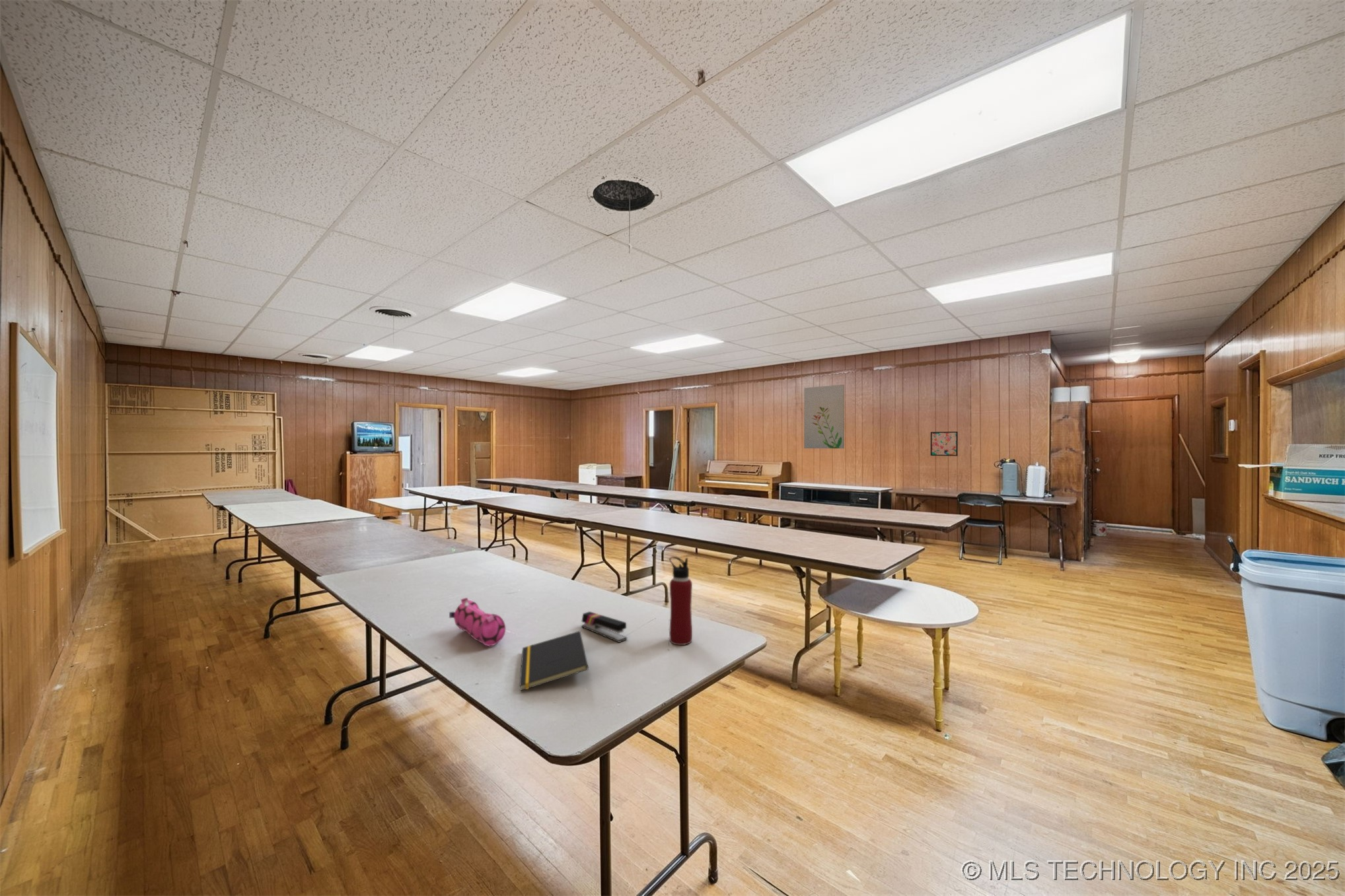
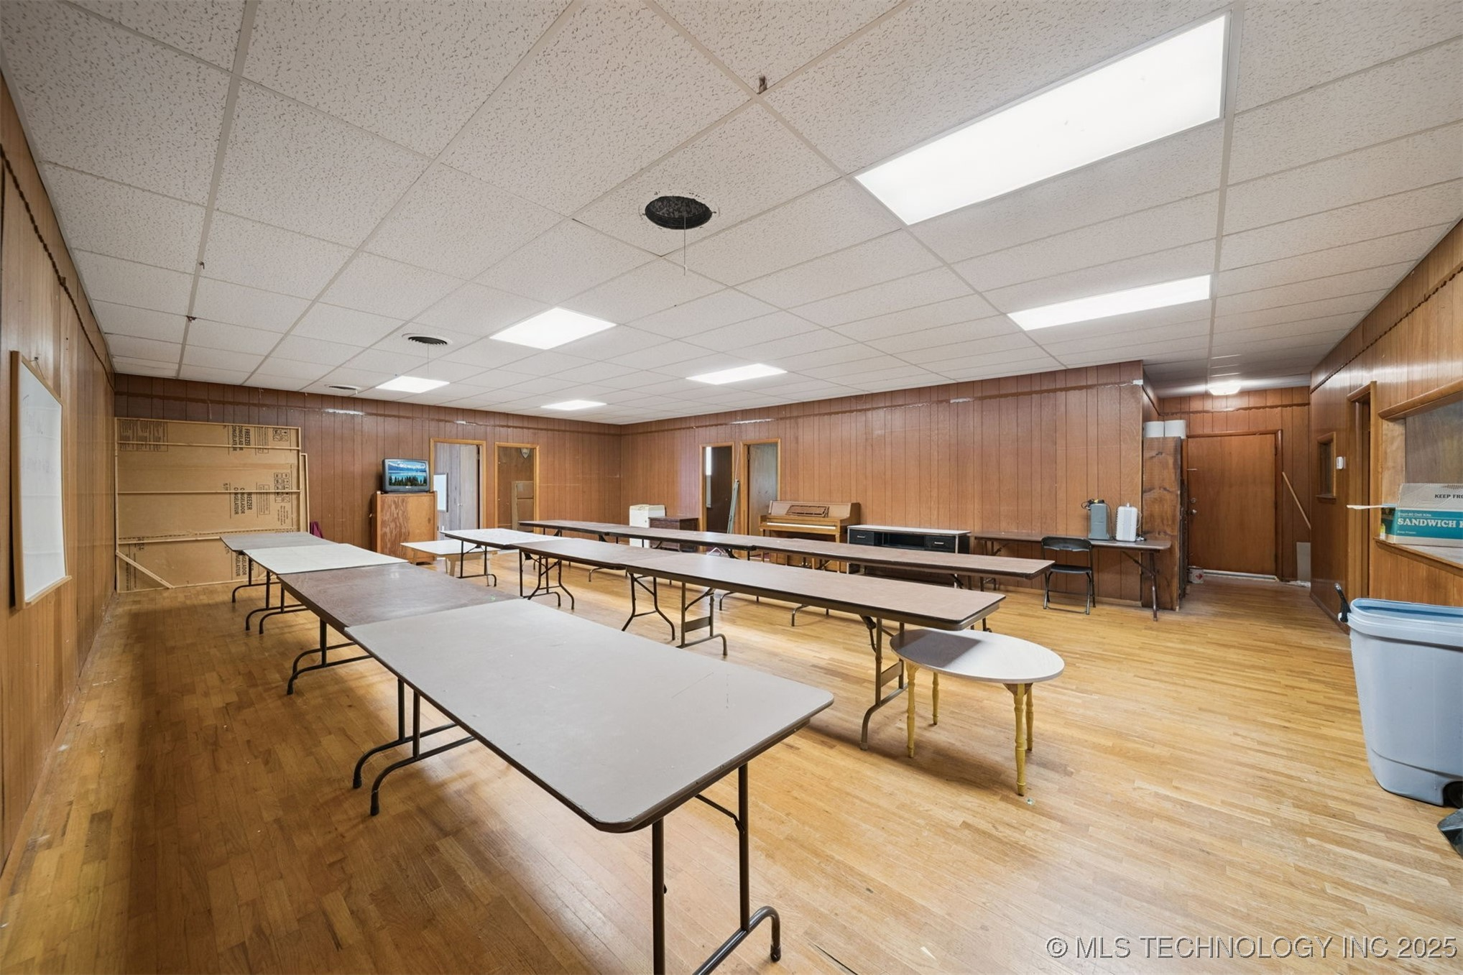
- wall art [930,431,959,457]
- notepad [519,631,589,691]
- water bottle [669,556,693,646]
- pencil case [449,597,506,647]
- stapler [581,611,628,643]
- wall art [803,384,845,449]
